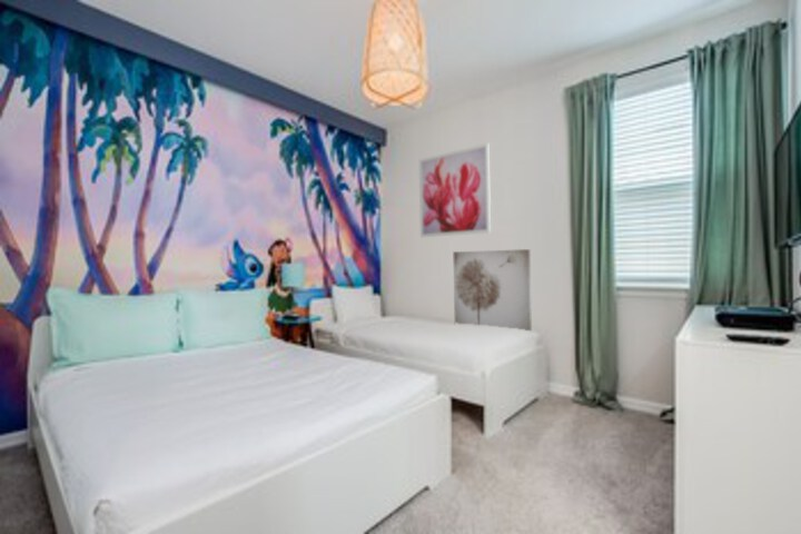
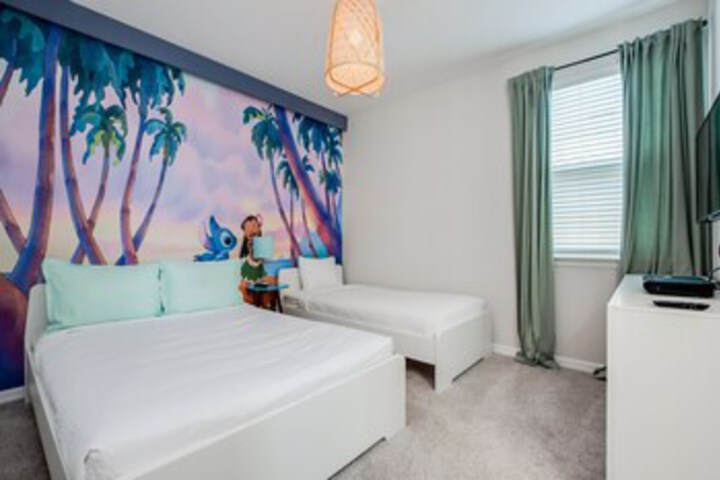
- wall art [418,142,492,238]
- wall art [452,248,533,333]
